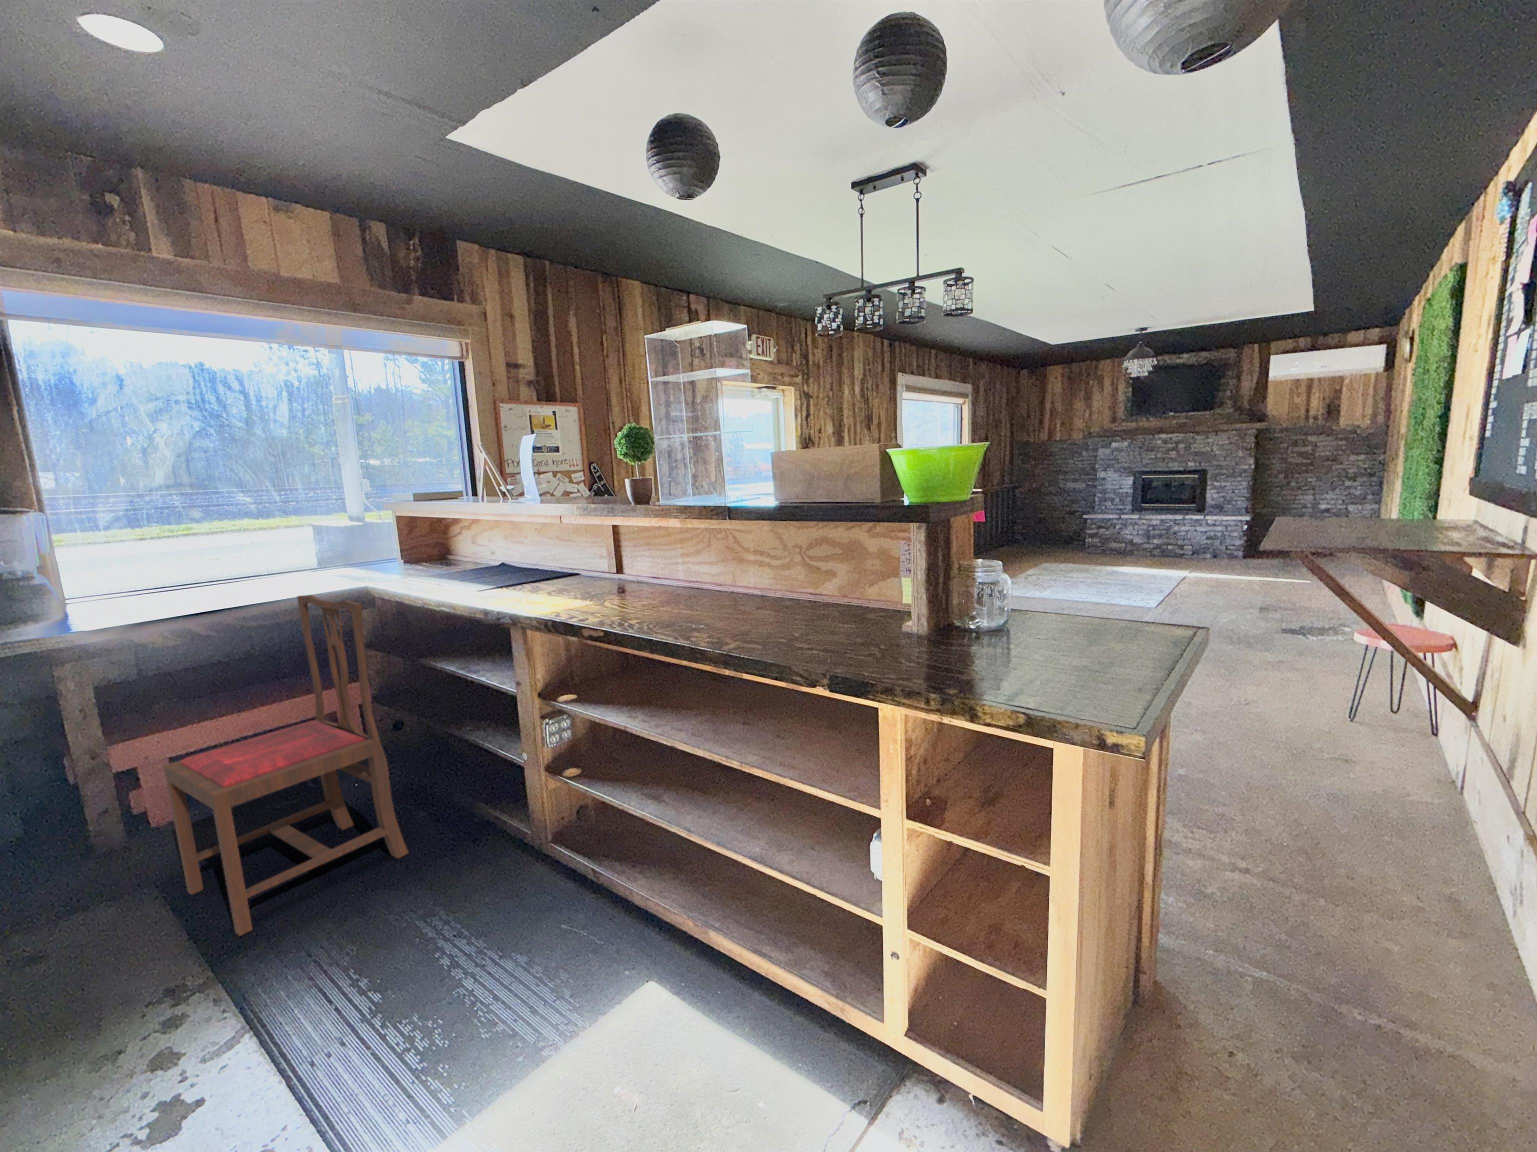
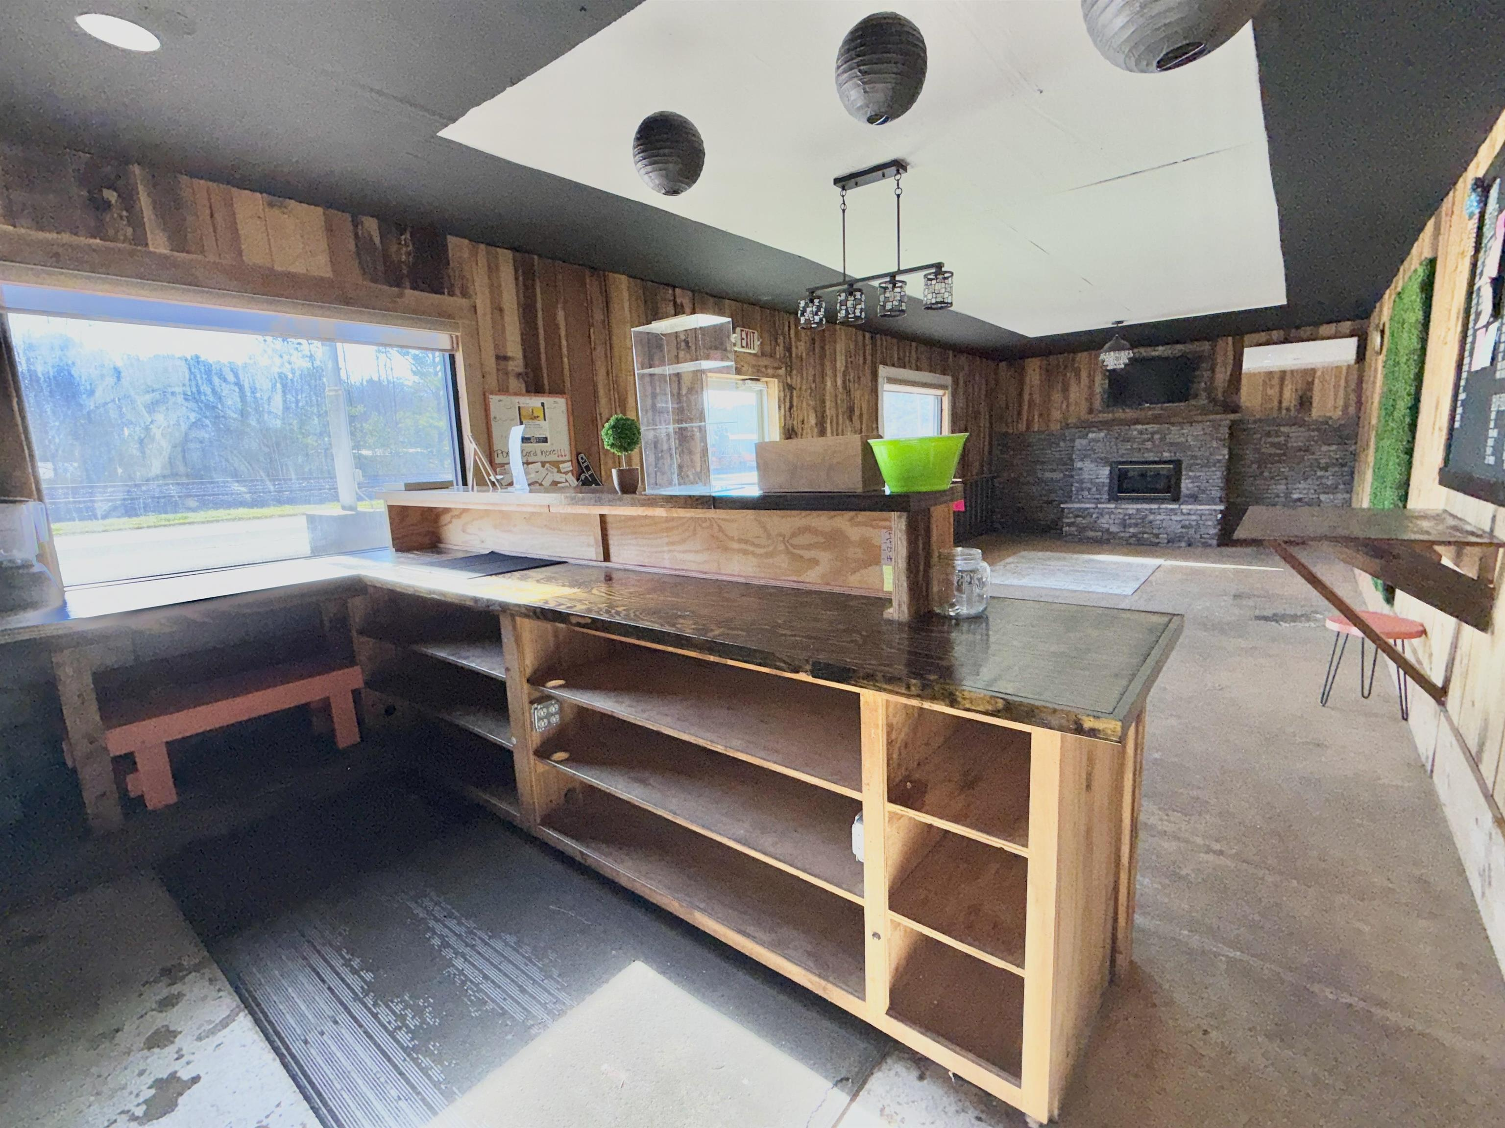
- dining chair [162,594,409,937]
